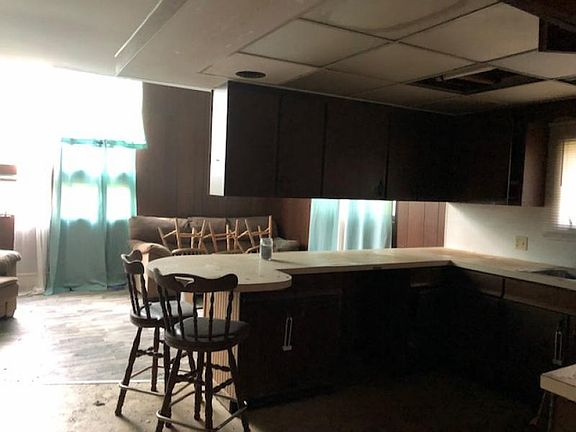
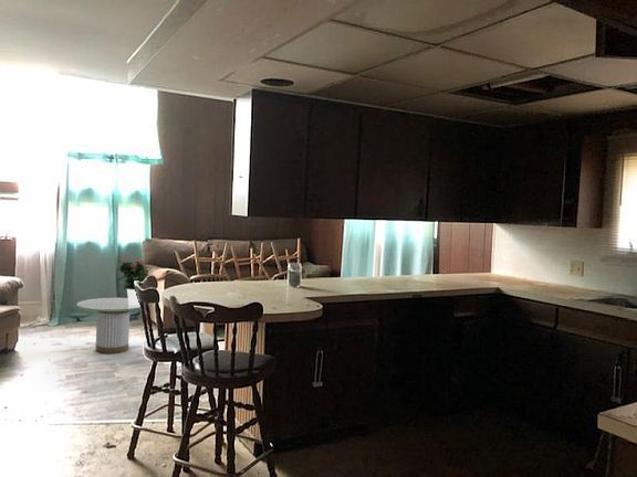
+ side table [75,297,142,354]
+ potted flower [115,258,152,305]
